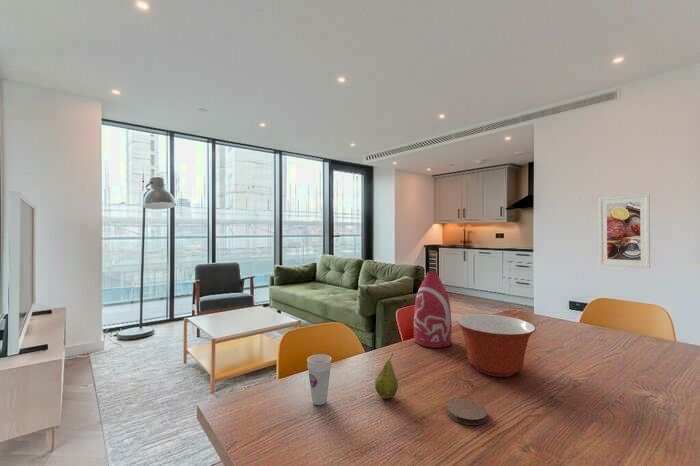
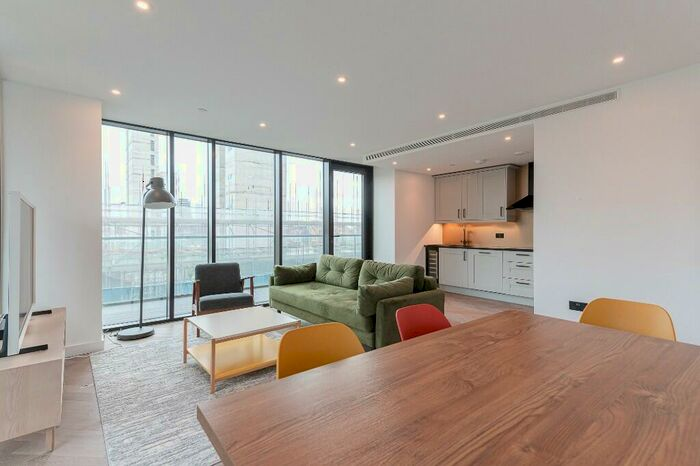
- mixing bowl [455,313,537,378]
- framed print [598,193,651,269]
- bottle [413,271,453,349]
- cup [306,353,332,406]
- fruit [374,352,399,400]
- coaster [446,398,488,426]
